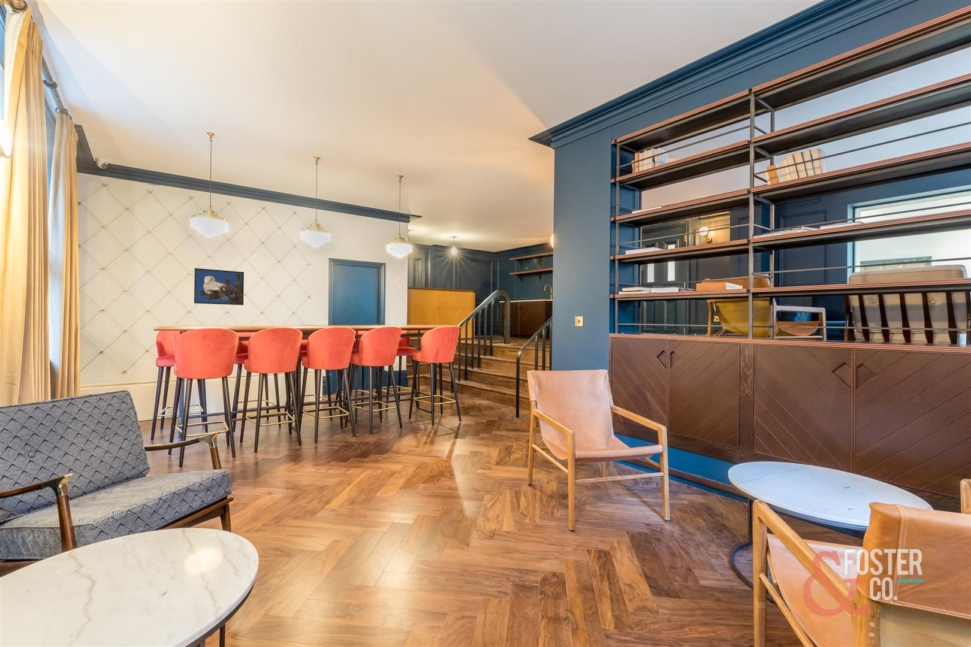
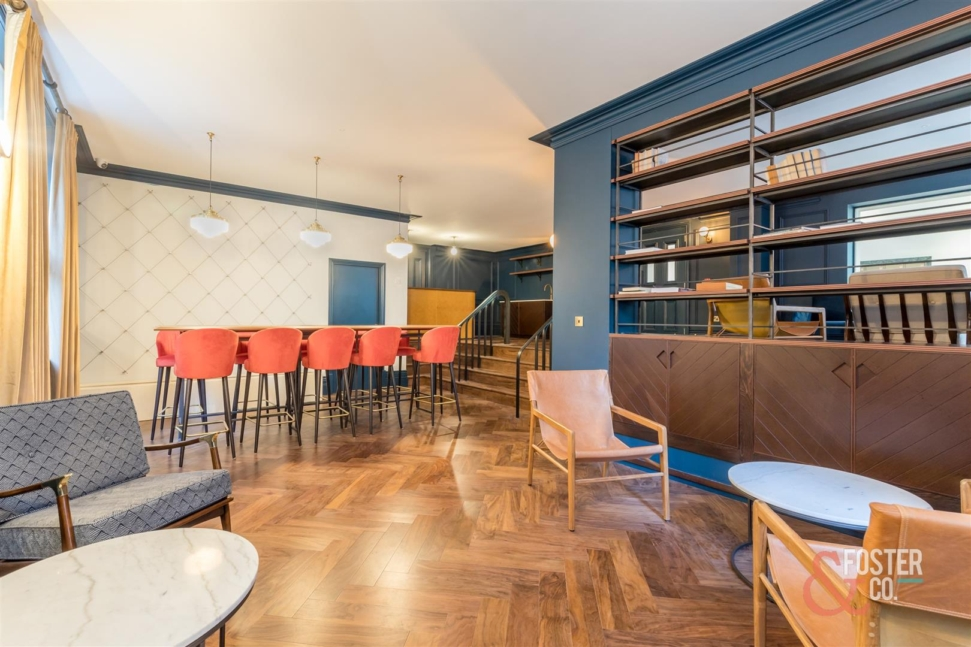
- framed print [193,267,245,306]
